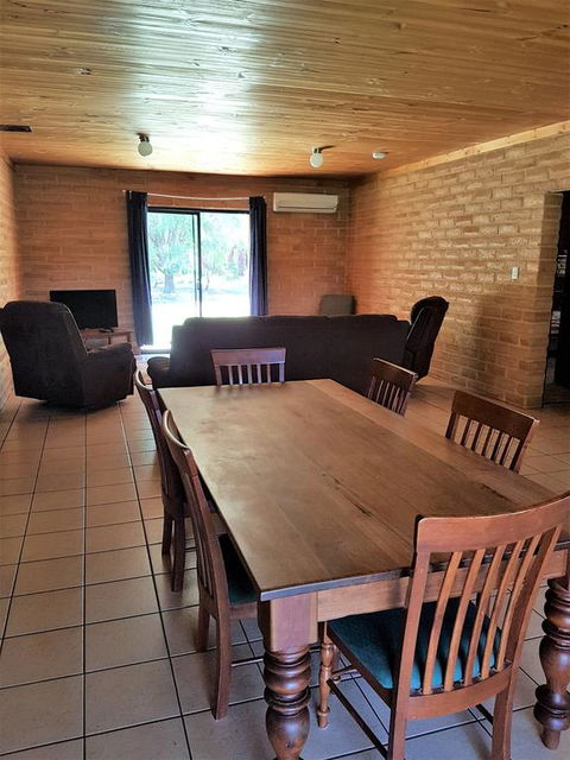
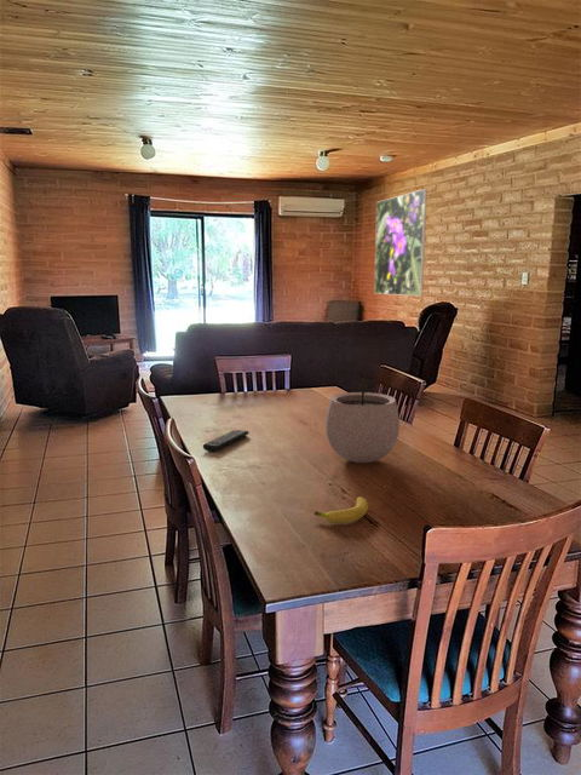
+ plant pot [324,371,401,464]
+ fruit [313,495,369,524]
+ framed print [373,188,428,297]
+ remote control [202,429,249,453]
